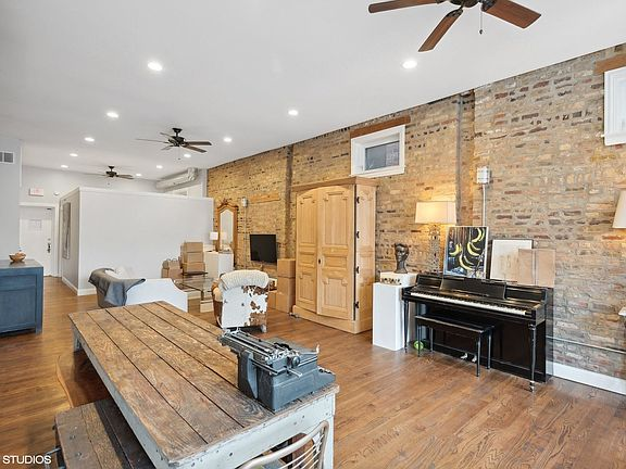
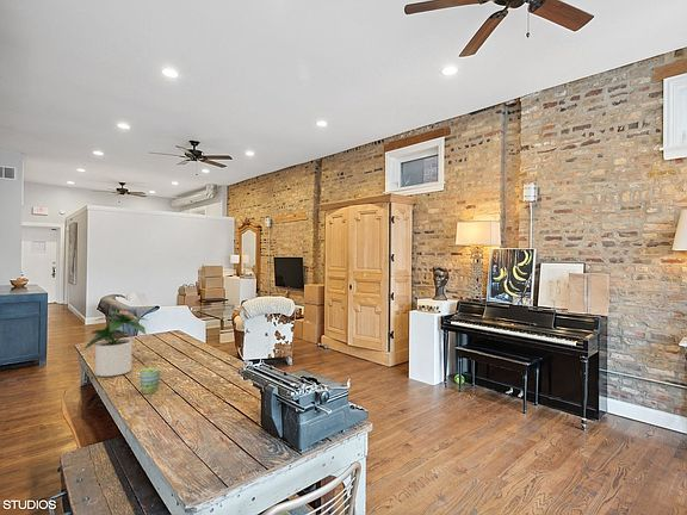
+ mug [138,366,161,395]
+ potted plant [83,309,149,378]
